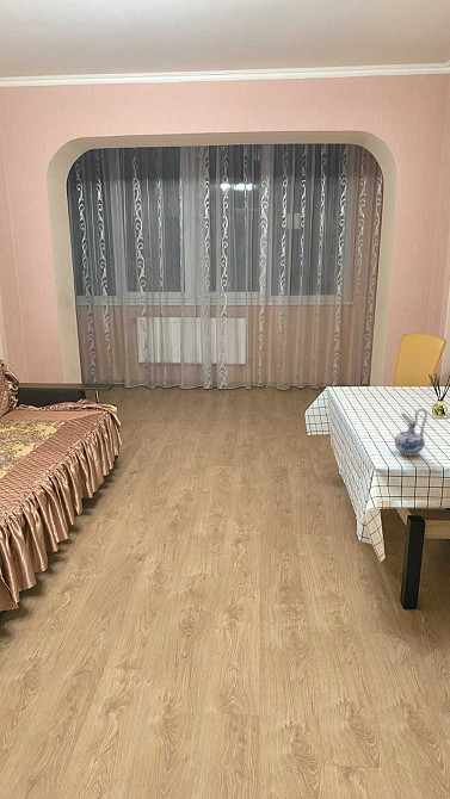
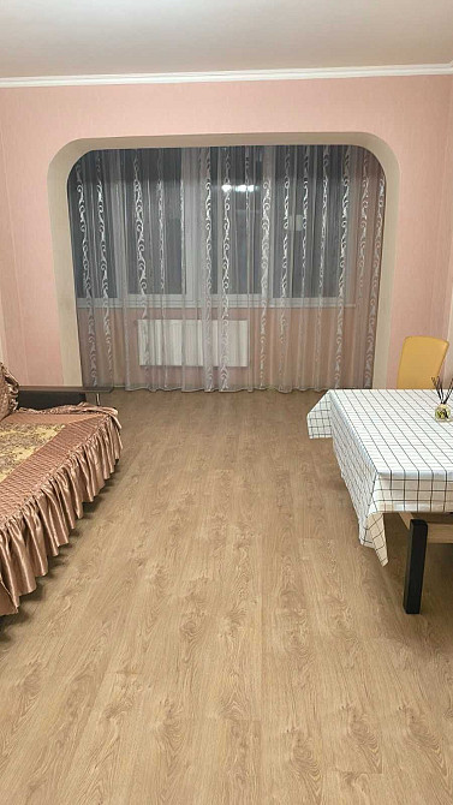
- ceramic pitcher [394,408,429,457]
